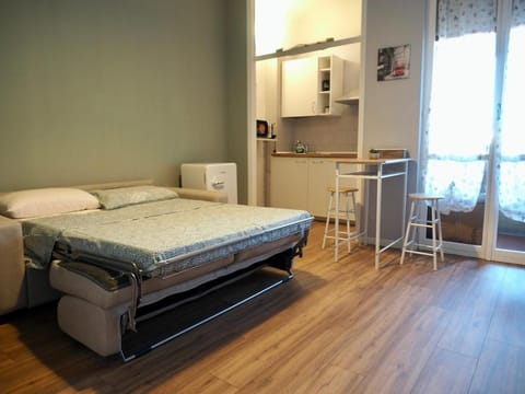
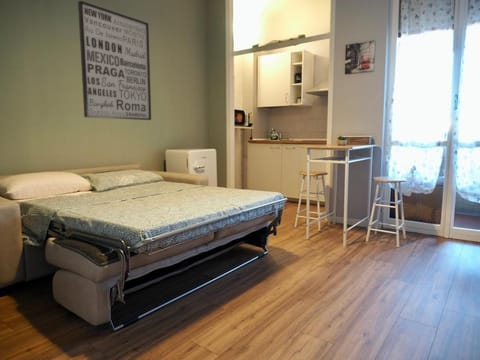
+ wall art [77,0,152,121]
